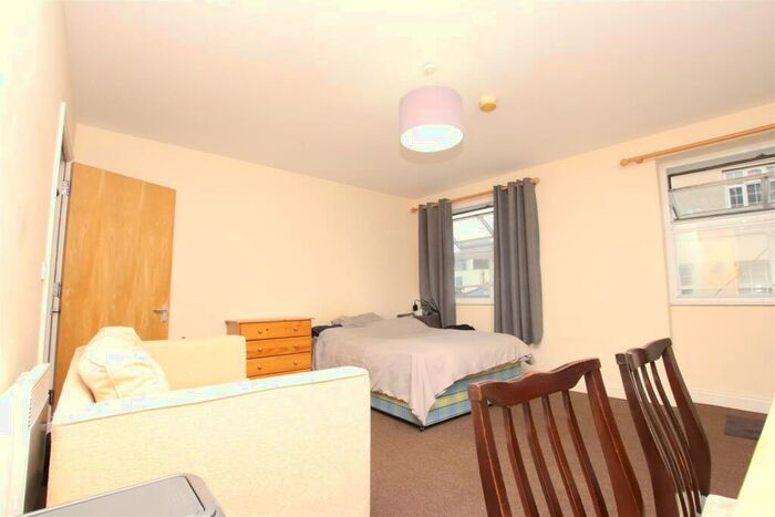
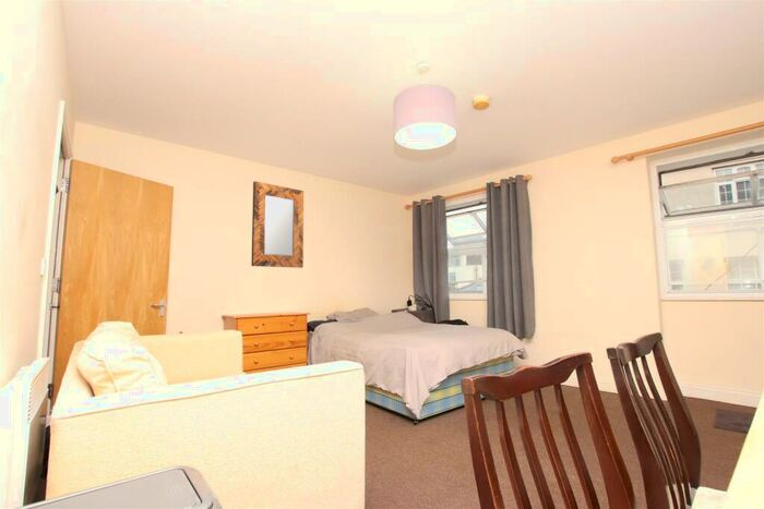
+ home mirror [250,180,305,269]
